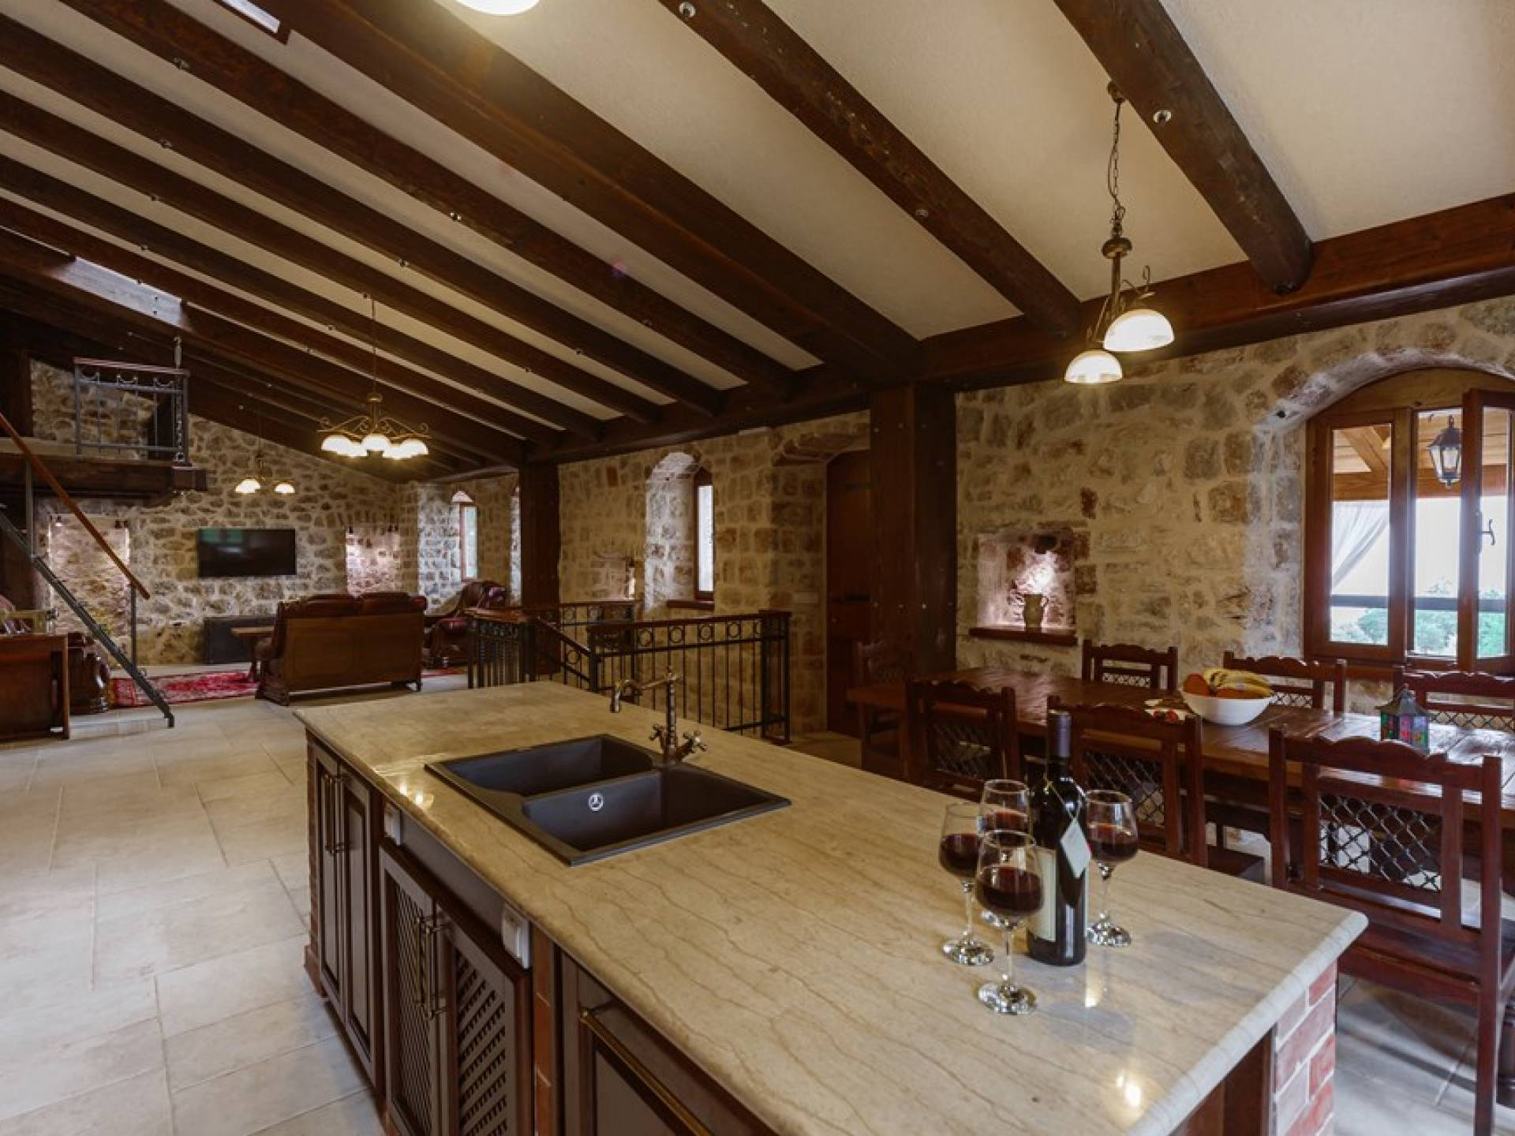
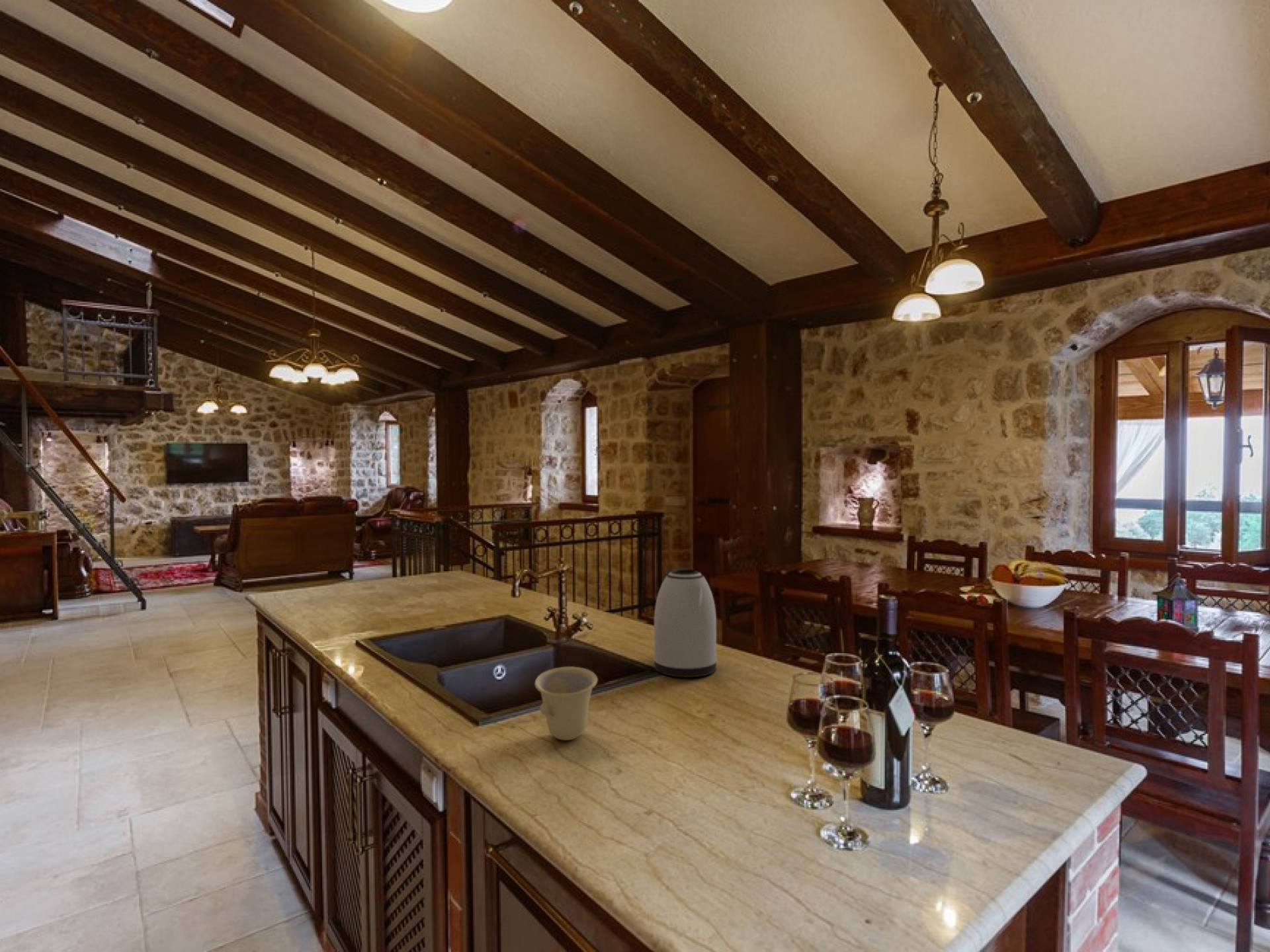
+ kettle [653,568,718,678]
+ cup [534,666,599,741]
